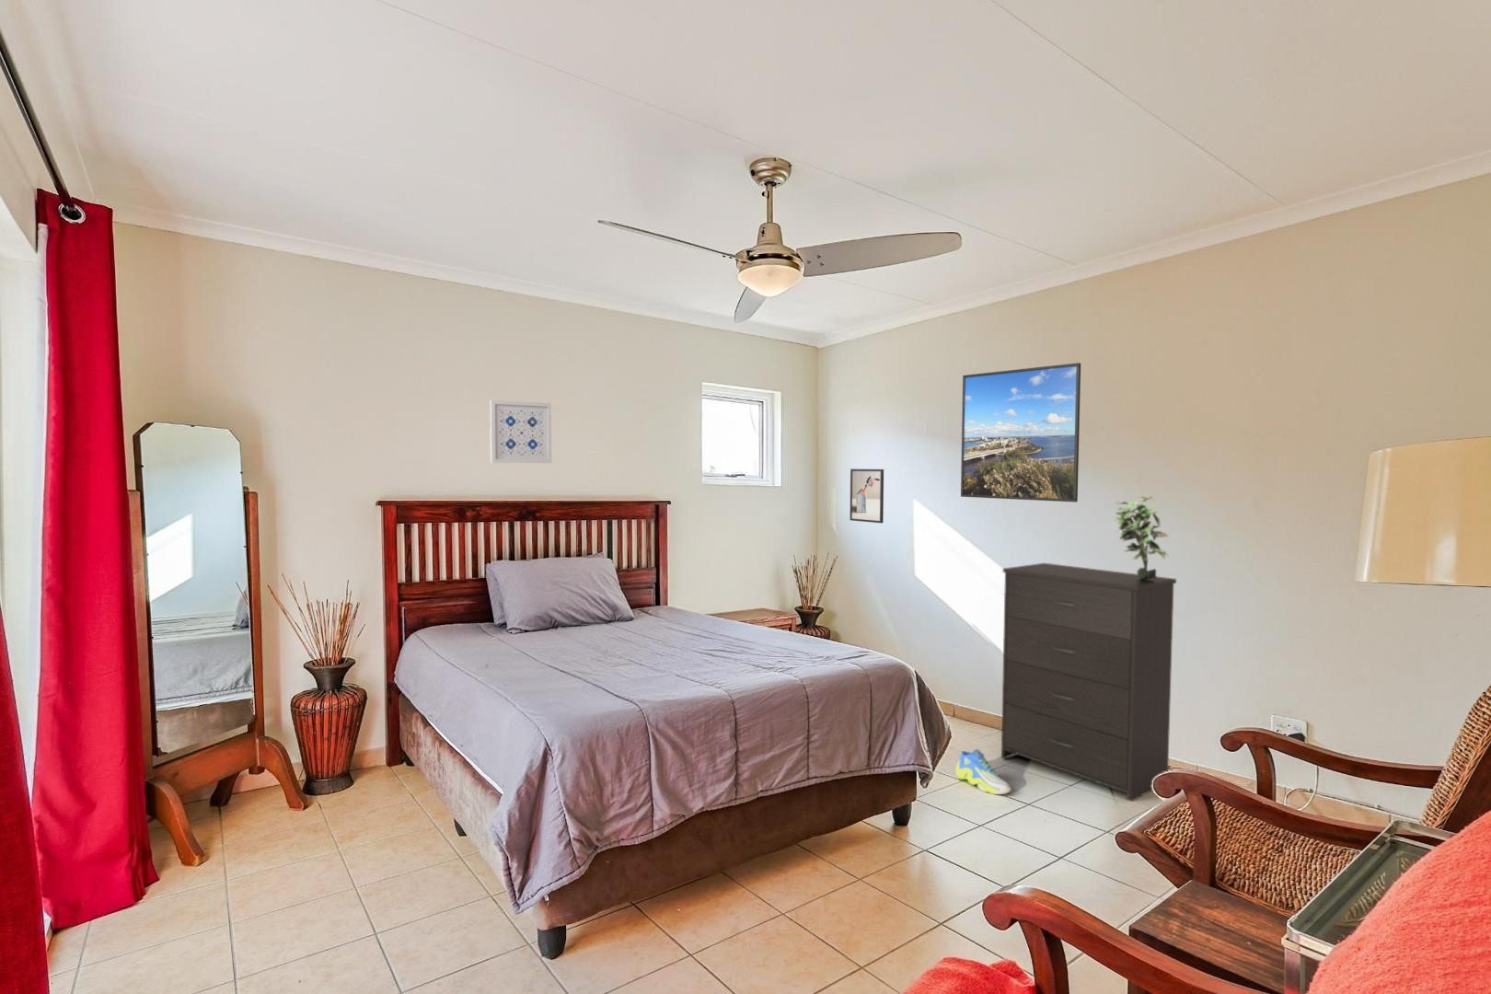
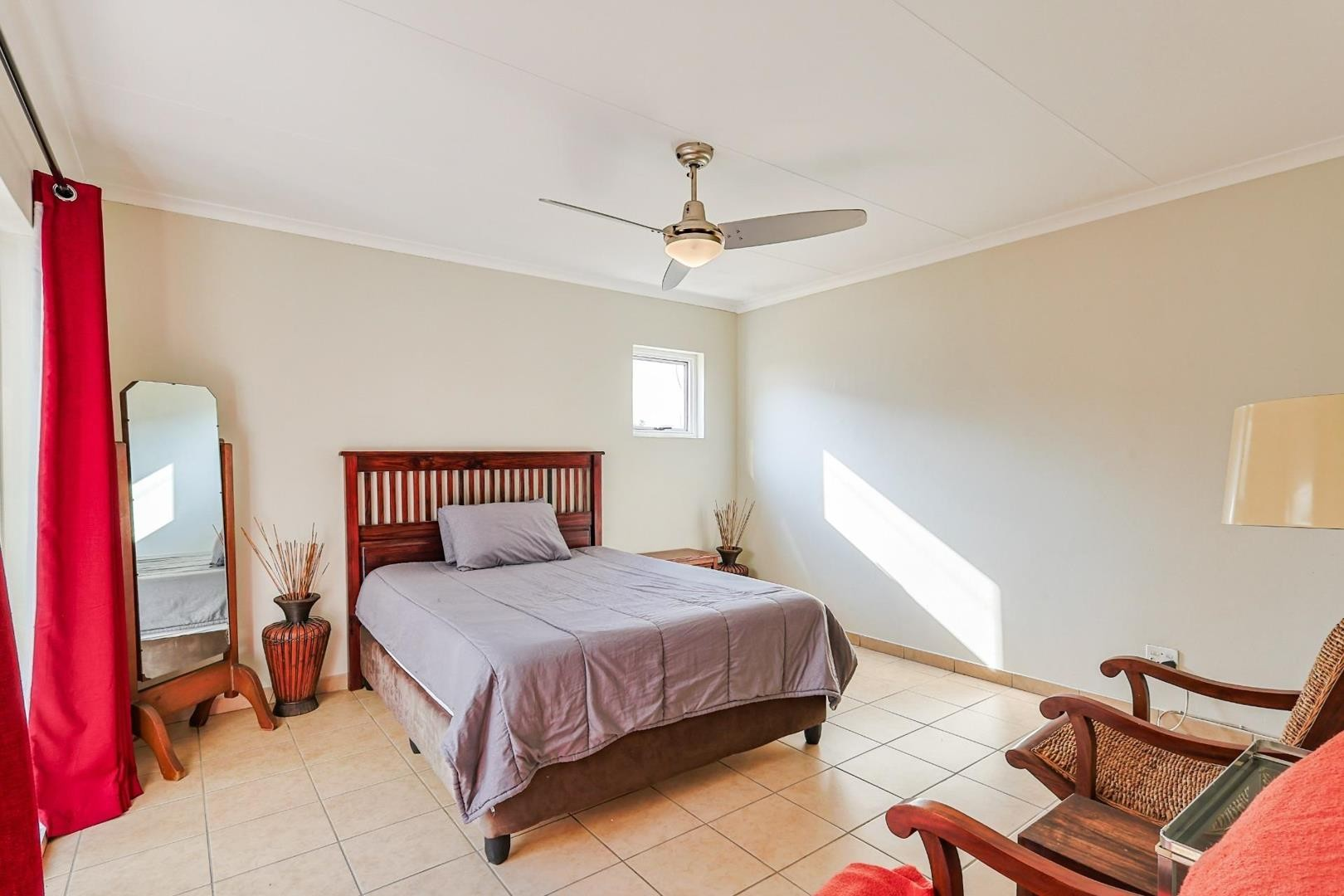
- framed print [960,362,1082,503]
- dresser [1001,562,1177,802]
- wall art [489,399,552,464]
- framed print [849,467,884,524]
- potted plant [1114,495,1169,579]
- sneaker [954,748,1013,795]
